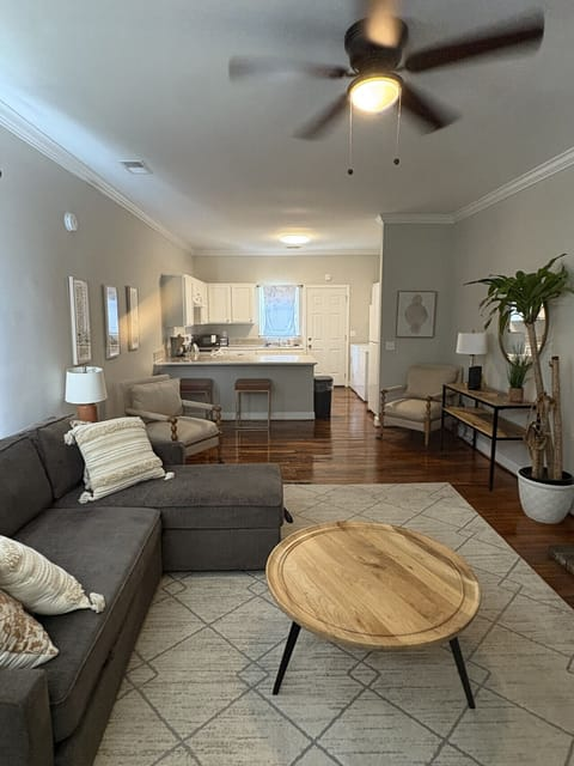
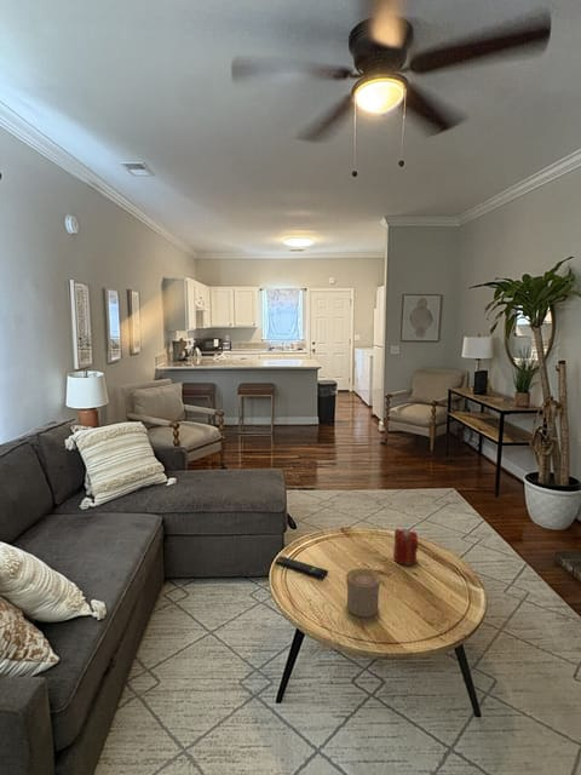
+ remote control [275,555,329,579]
+ candle [392,528,419,567]
+ cup [345,568,381,618]
